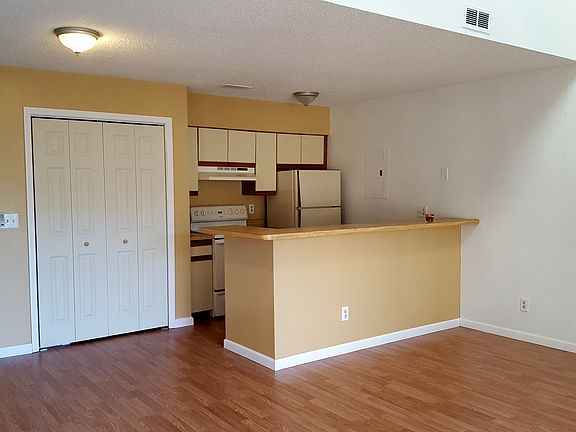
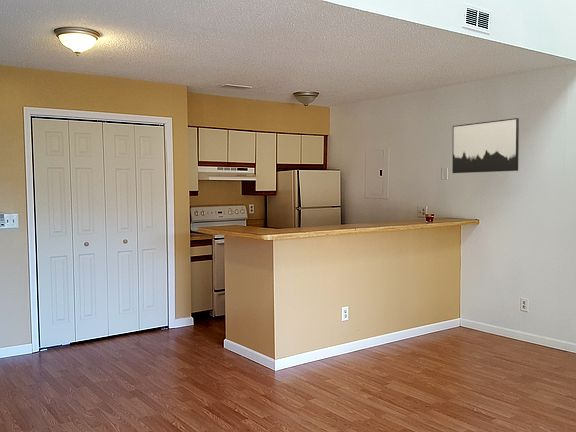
+ wall art [451,117,520,174]
